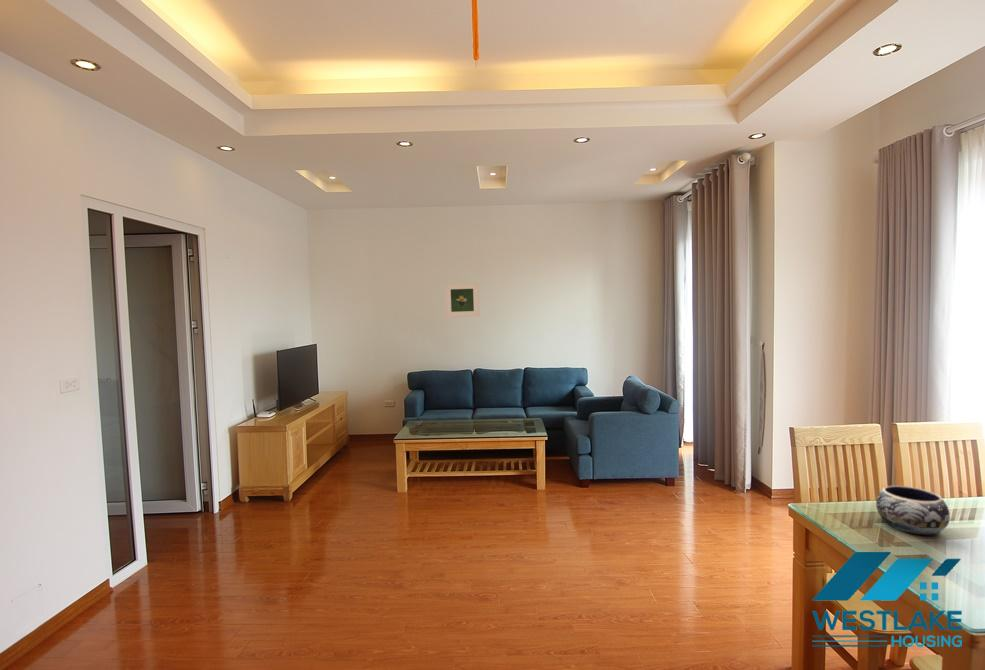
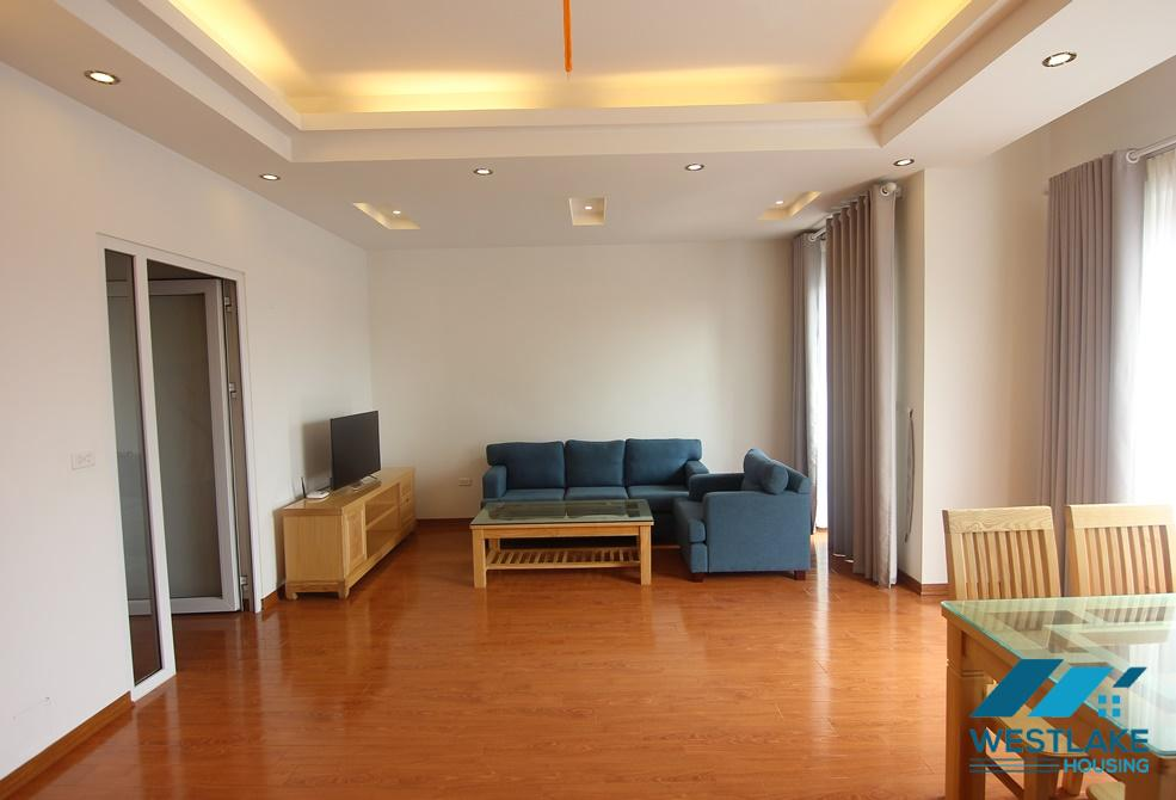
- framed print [444,282,481,319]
- decorative bowl [875,485,951,536]
